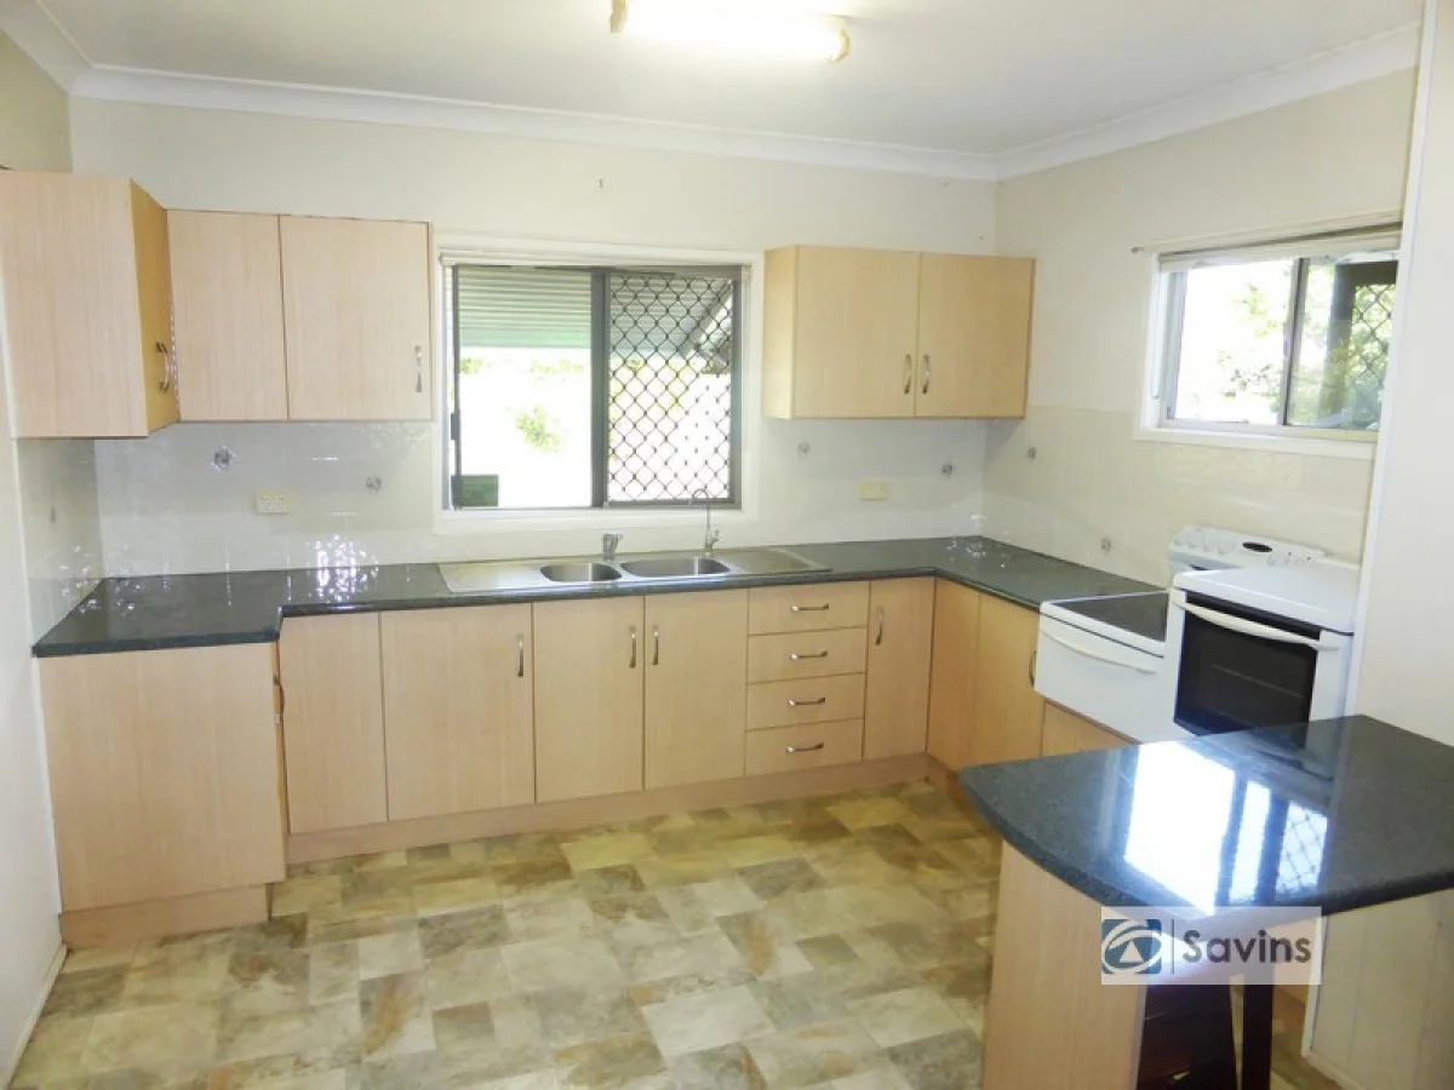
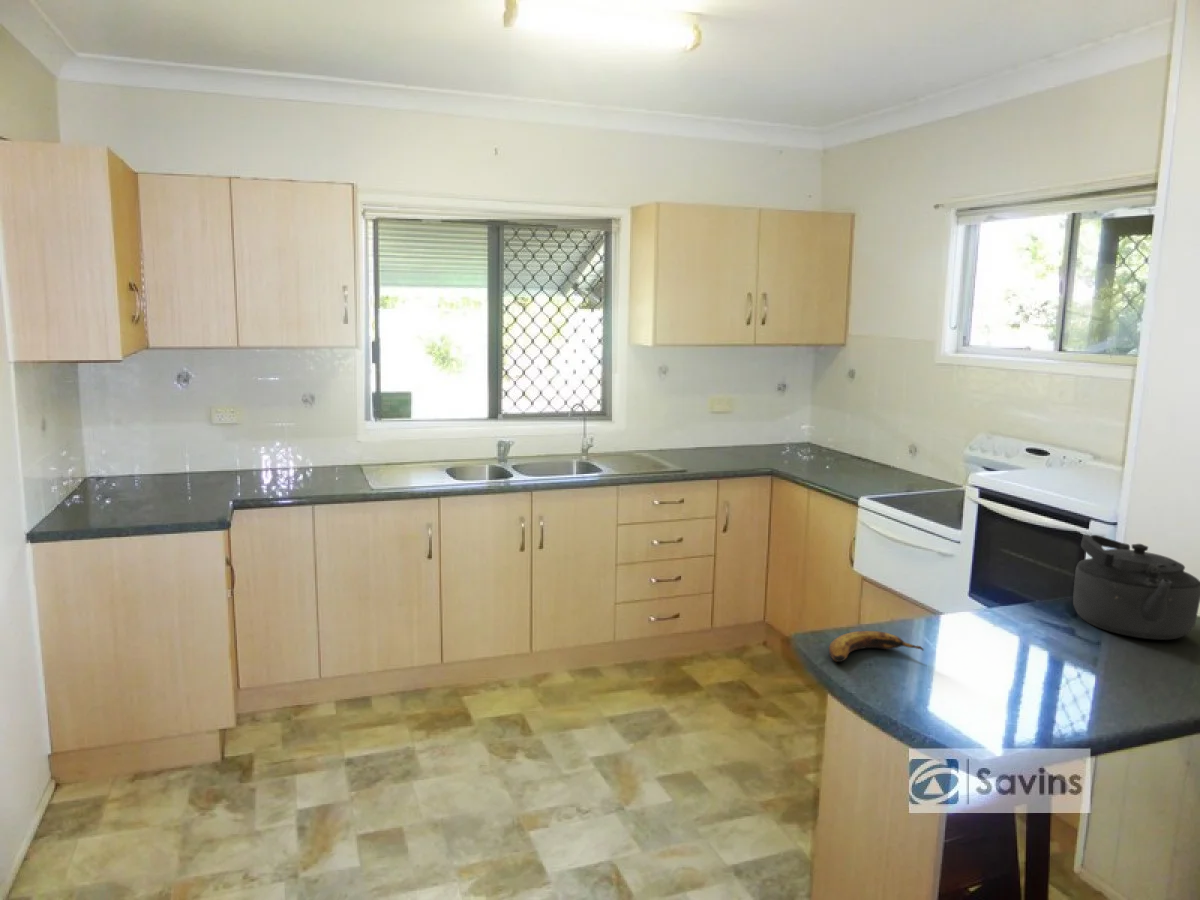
+ banana [828,630,925,663]
+ kettle [1072,533,1200,641]
